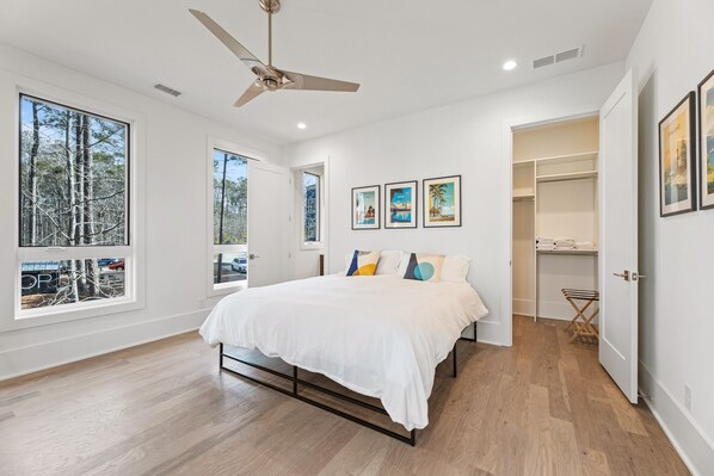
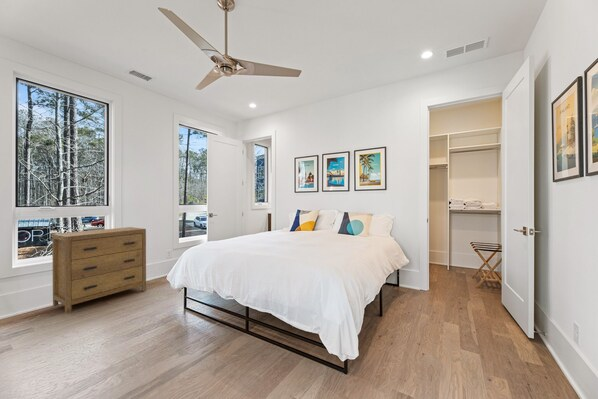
+ dresser [51,226,147,315]
